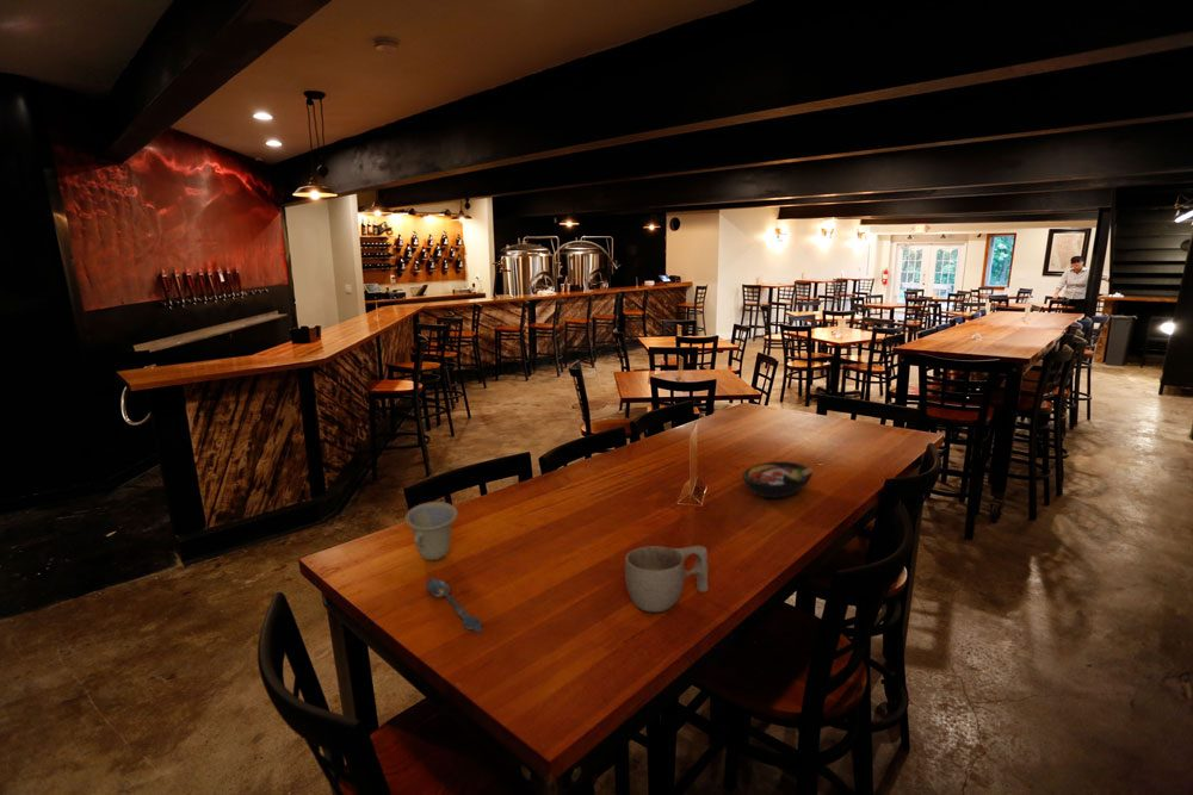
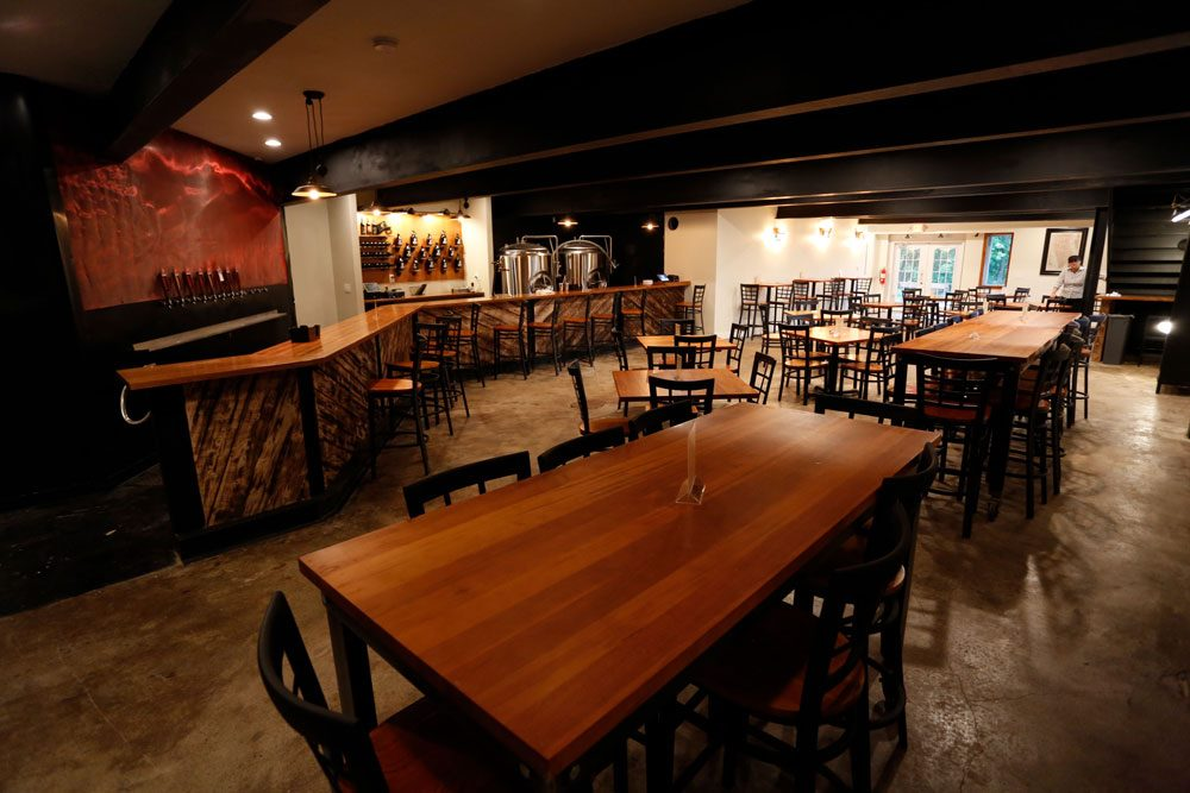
- spoon [425,577,483,633]
- cup [624,545,710,613]
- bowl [741,460,814,499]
- cup [403,501,459,561]
